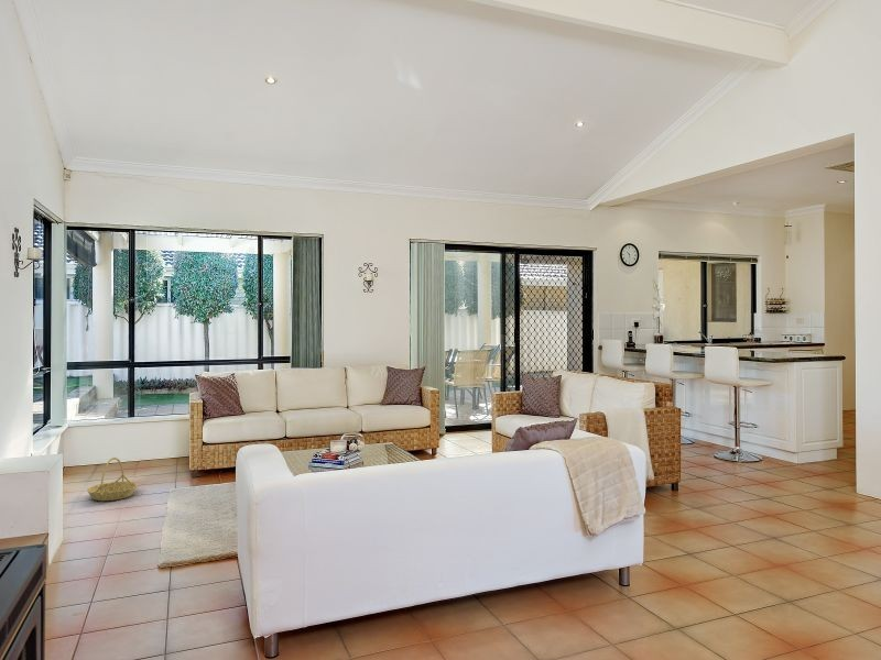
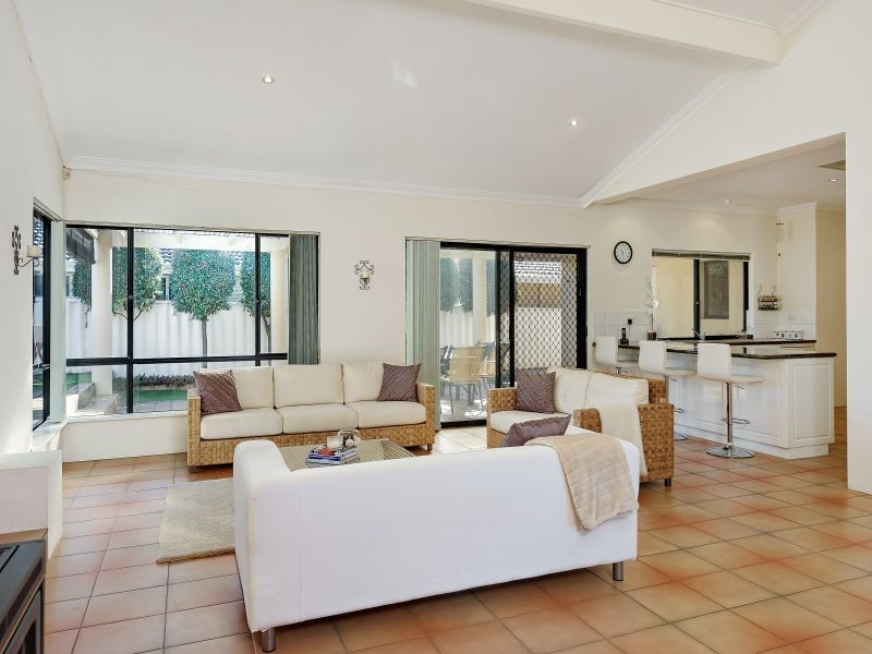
- basket [86,457,139,502]
